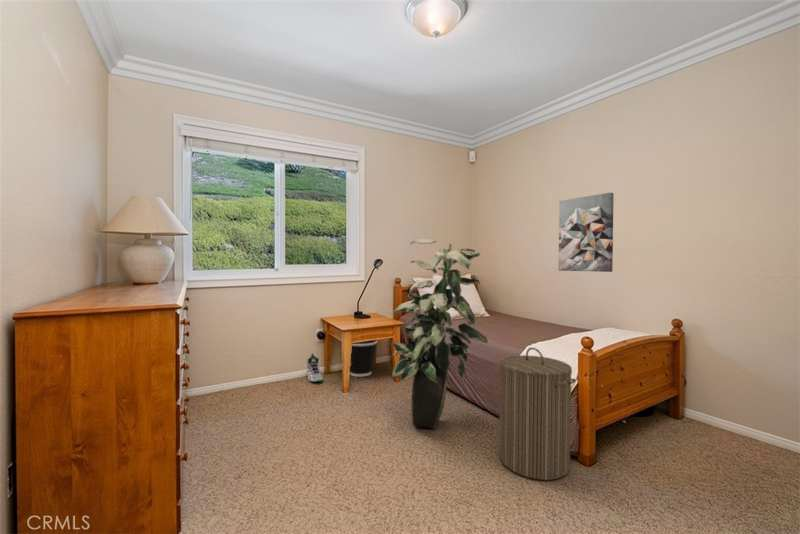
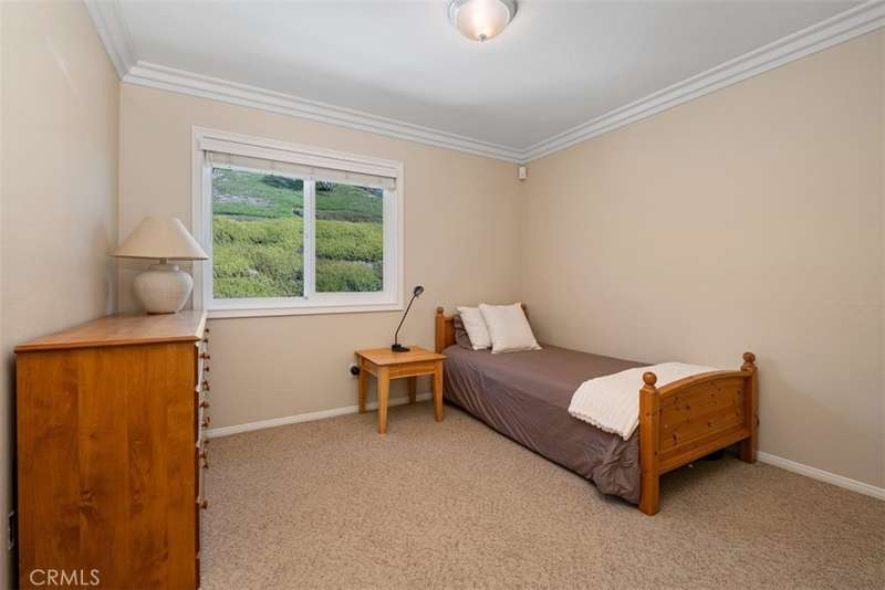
- indoor plant [390,238,489,430]
- sneaker [305,353,324,383]
- wastebasket [349,340,379,378]
- laundry hamper [498,346,577,481]
- wall art [557,192,615,273]
